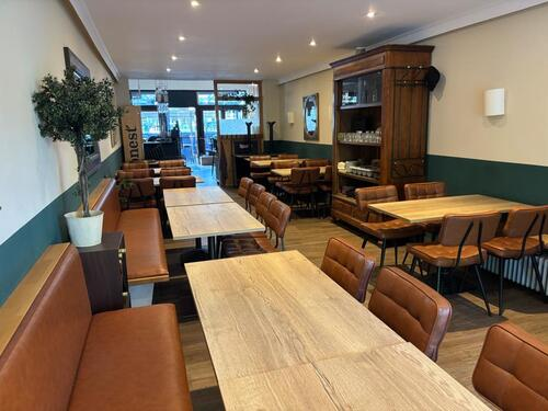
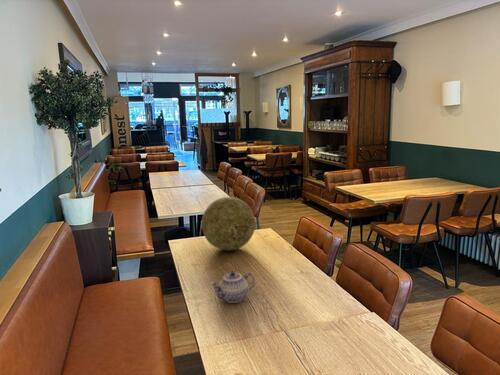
+ decorative ball [201,196,256,252]
+ teapot [209,270,256,304]
